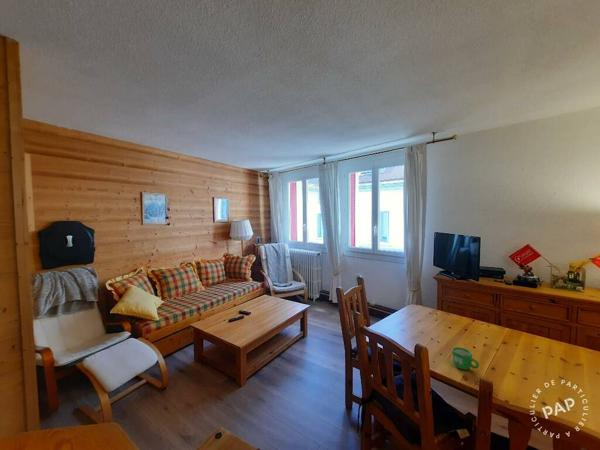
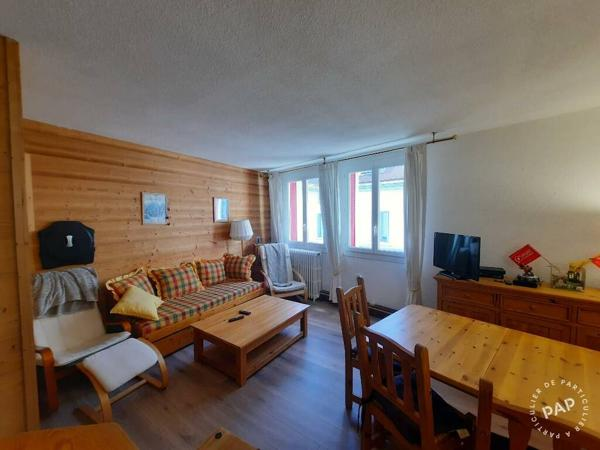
- mug [451,346,480,371]
